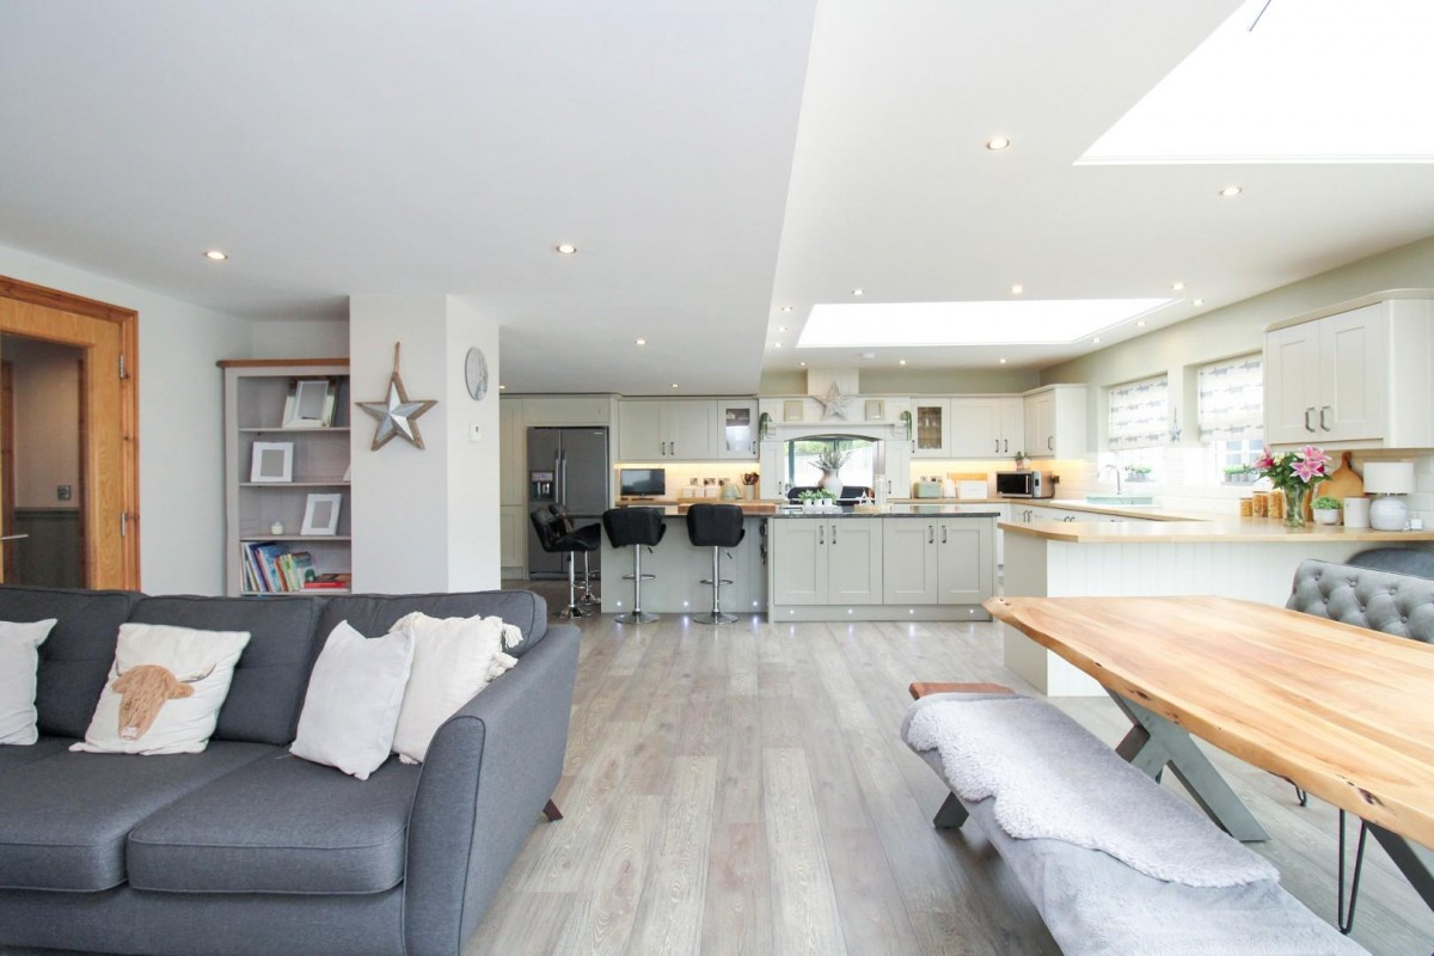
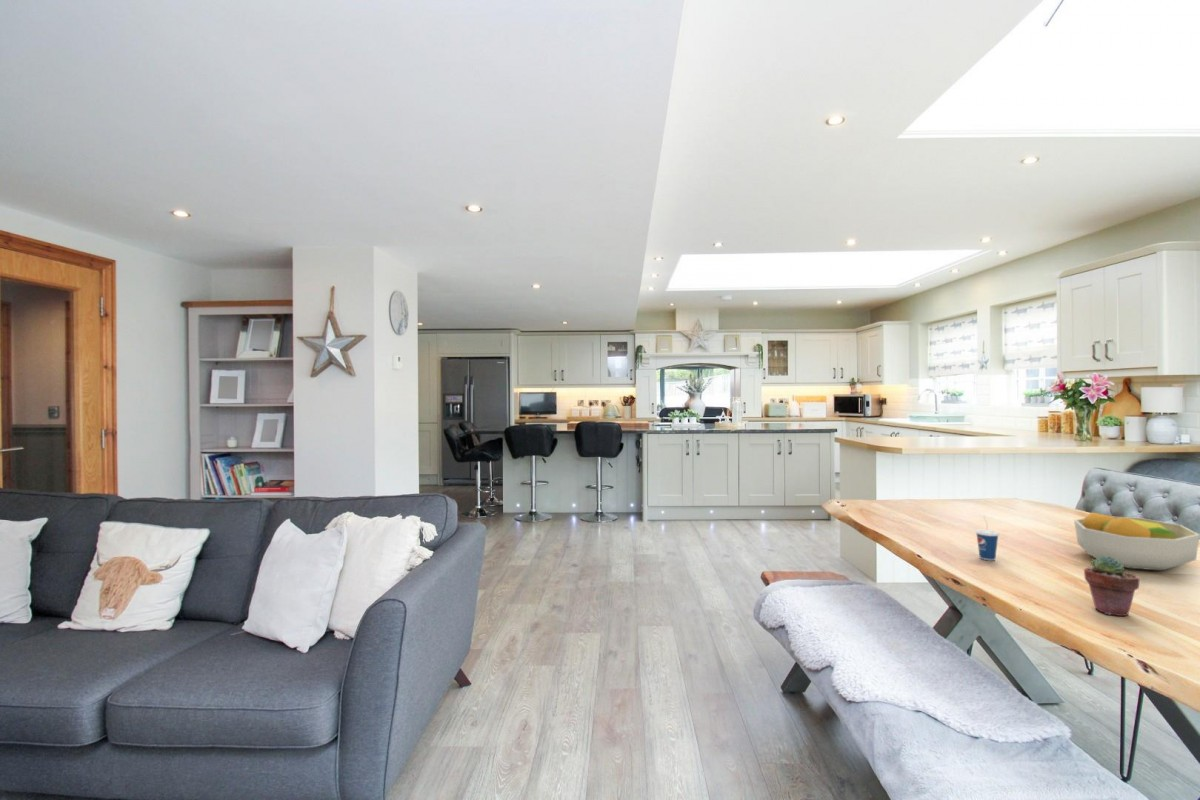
+ potted succulent [1083,556,1140,617]
+ fruit bowl [1073,512,1200,572]
+ cup [974,515,1000,561]
